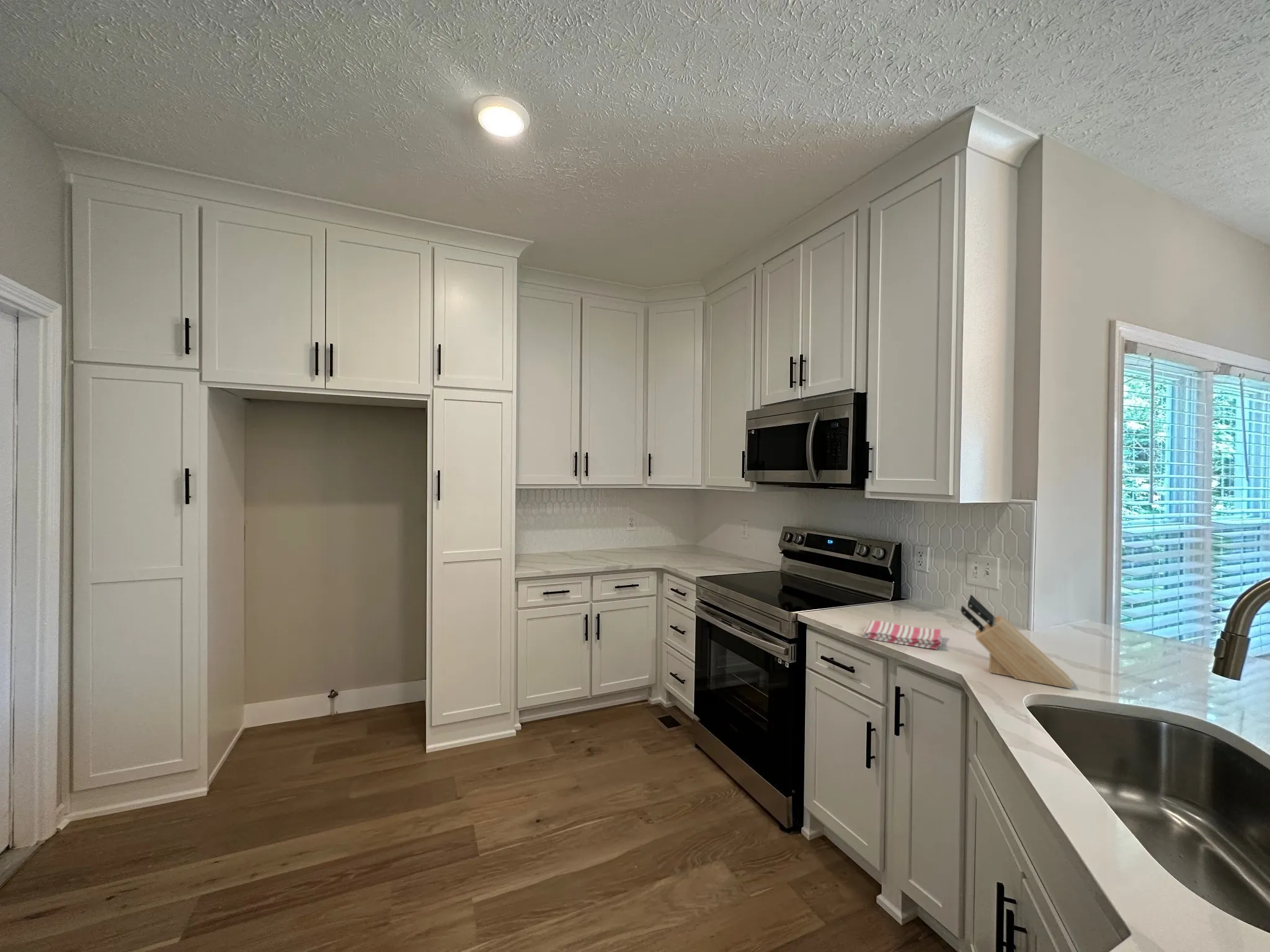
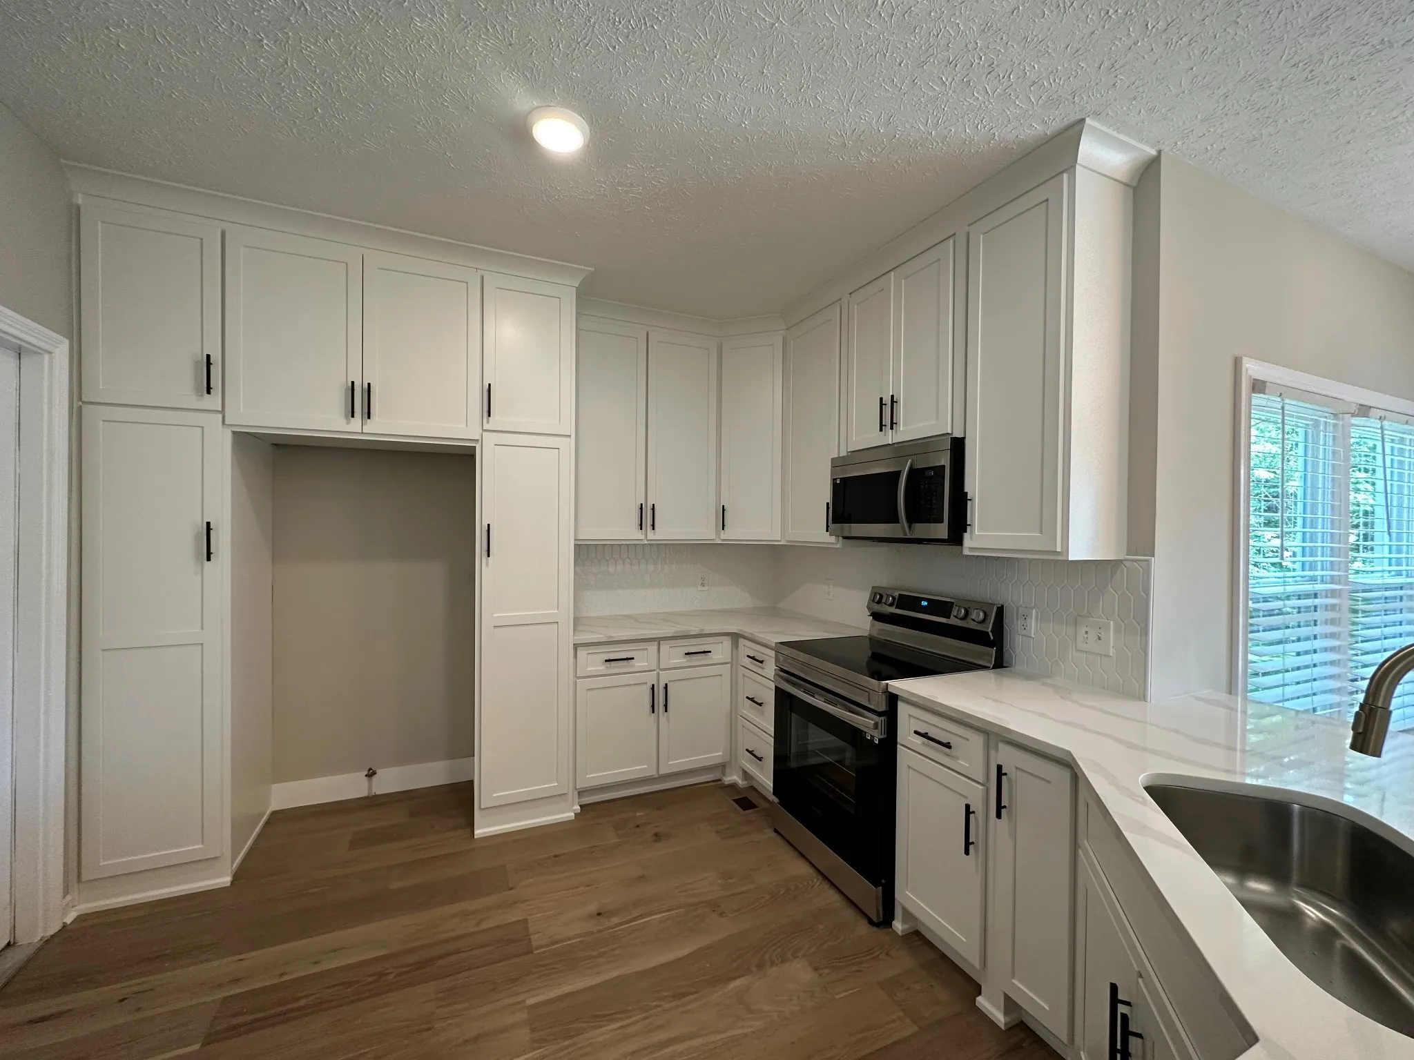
- knife block [960,594,1074,689]
- dish towel [862,620,943,650]
